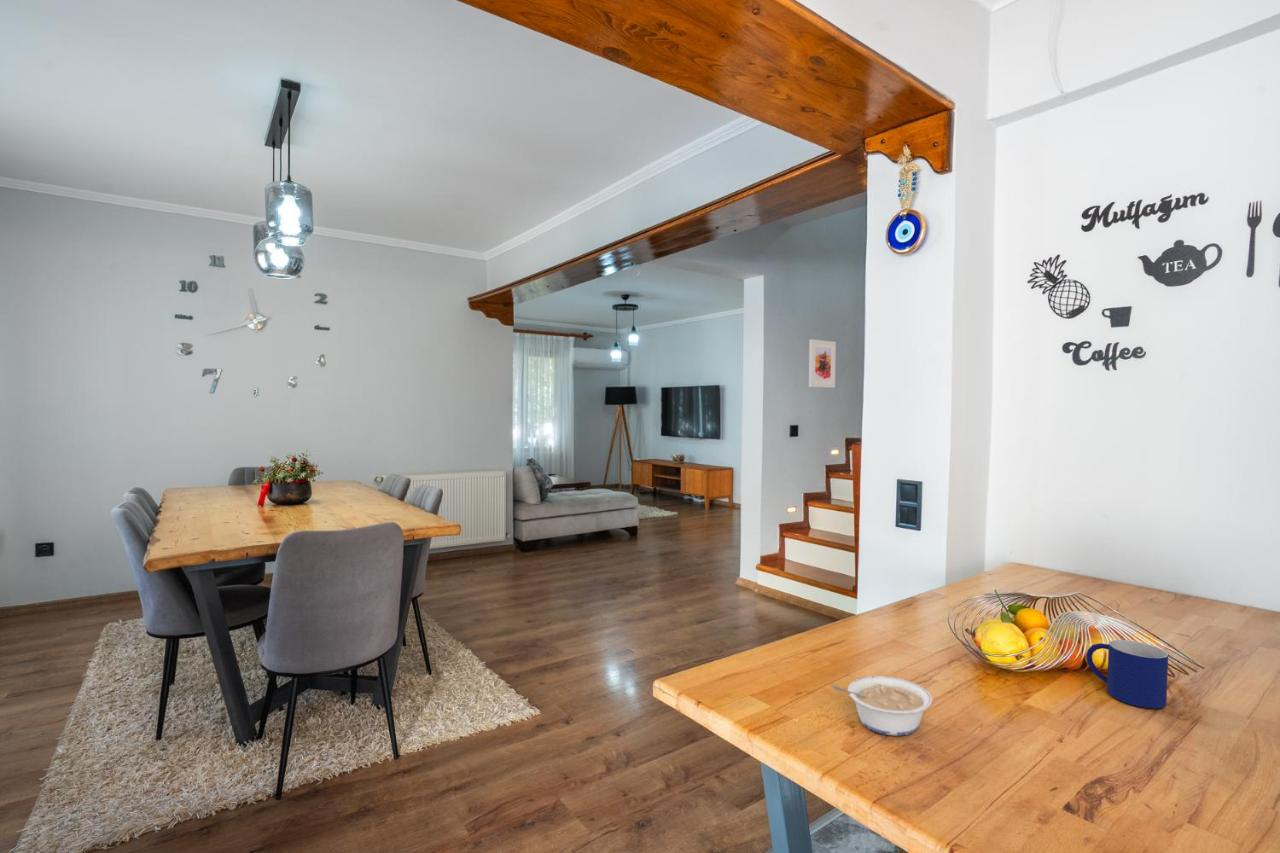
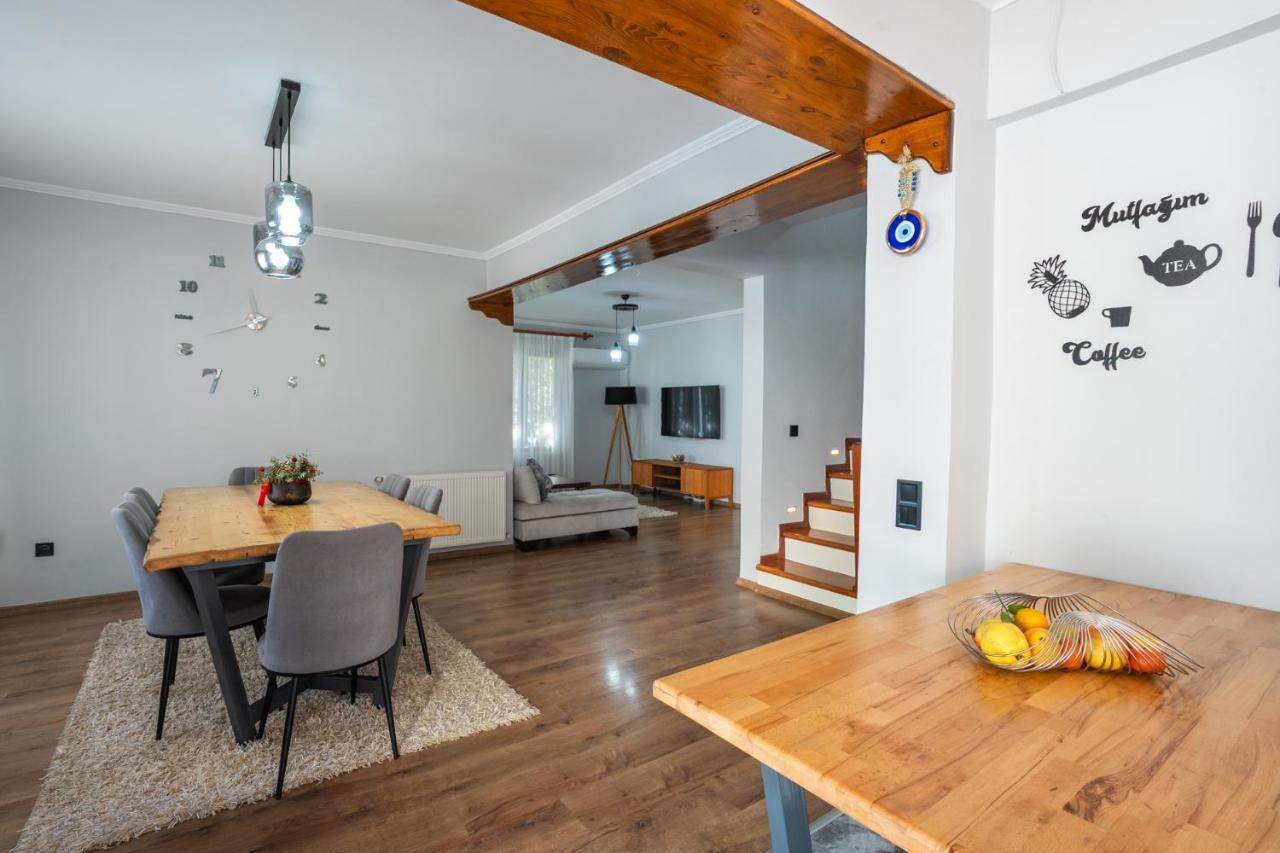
- legume [830,675,933,737]
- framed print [808,338,837,389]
- mug [1085,639,1169,710]
